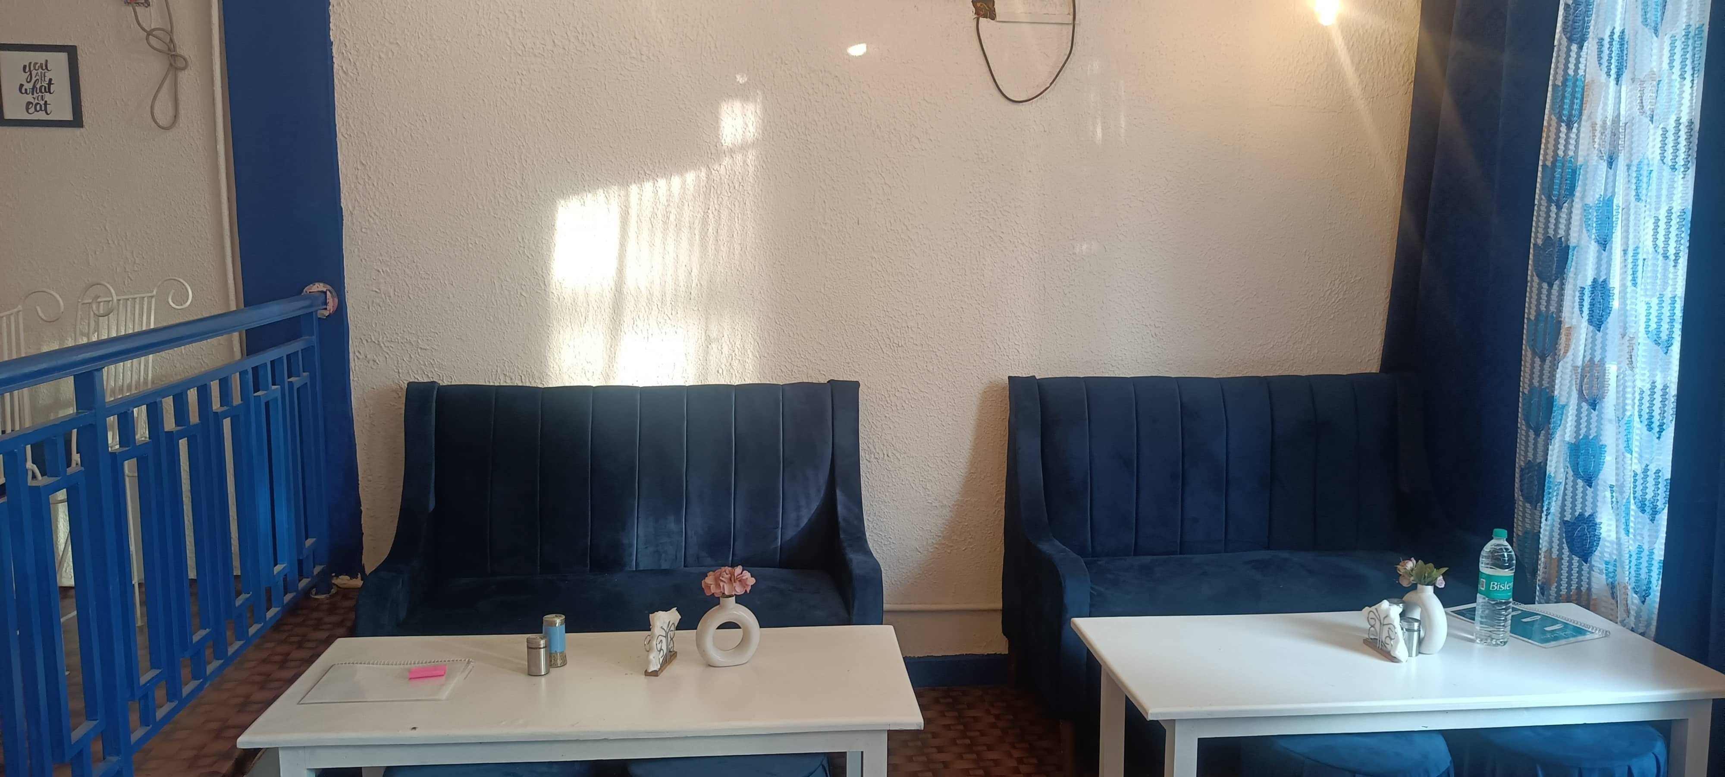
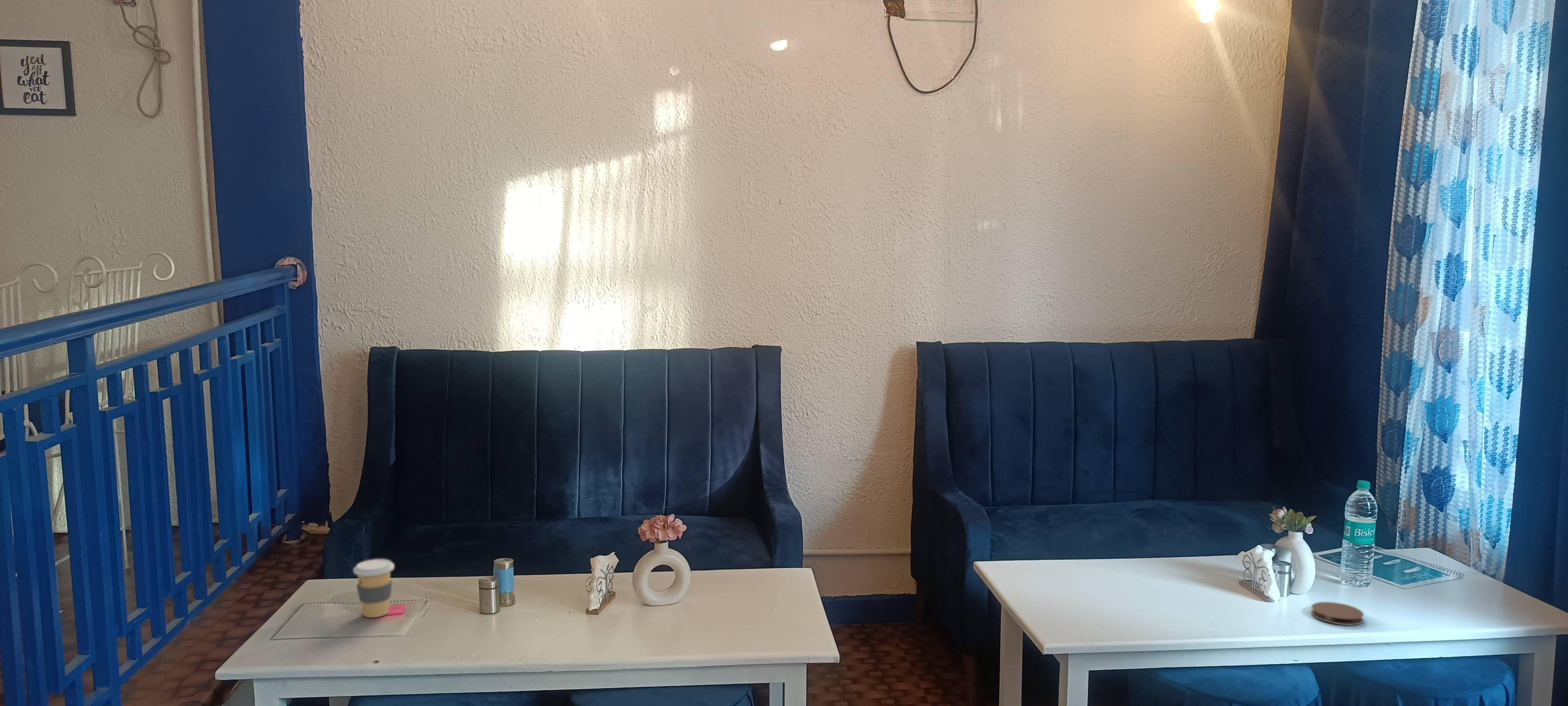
+ coffee cup [353,559,395,618]
+ coaster [1310,601,1364,626]
